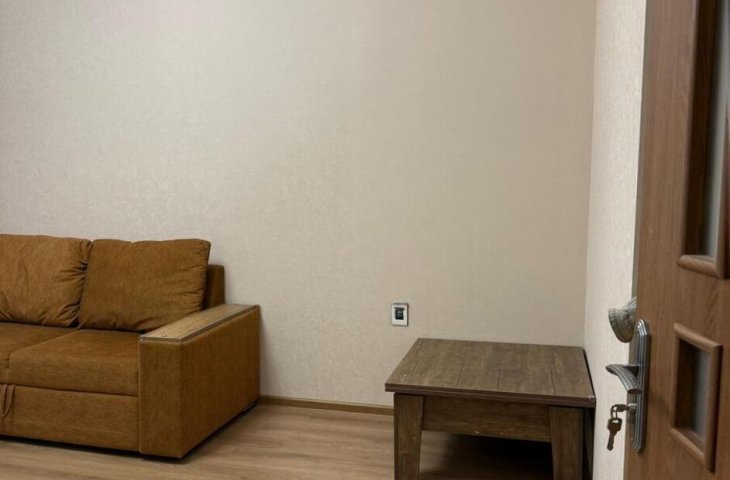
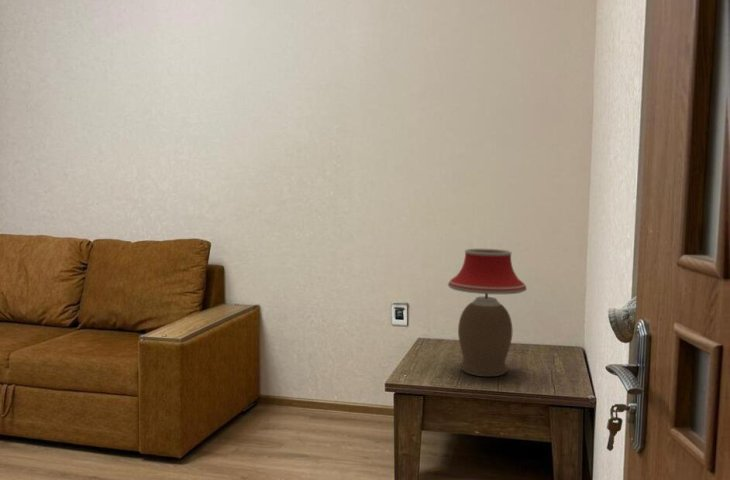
+ table lamp [447,248,528,377]
